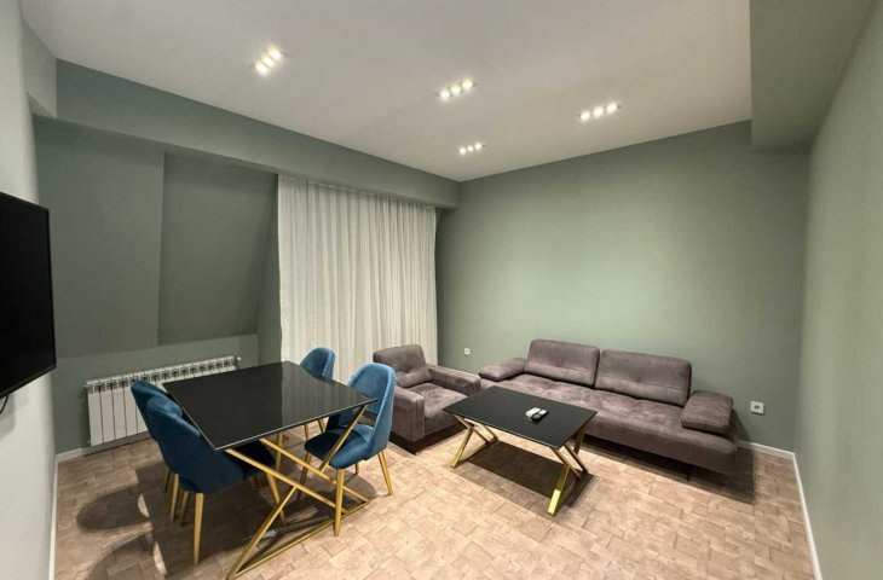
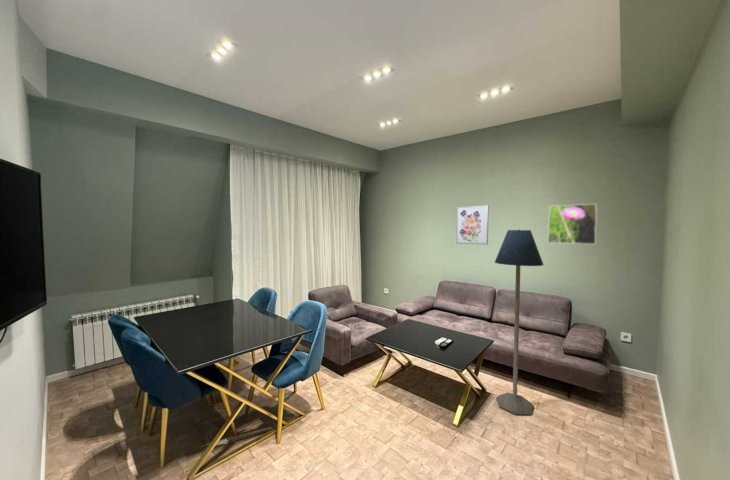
+ wall art [455,205,490,246]
+ floor lamp [493,228,544,416]
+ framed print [547,203,598,245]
